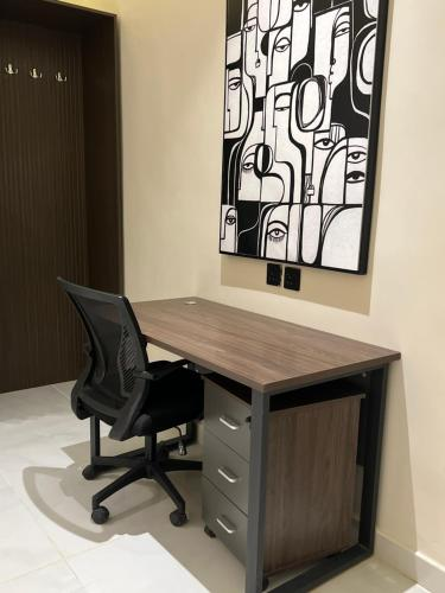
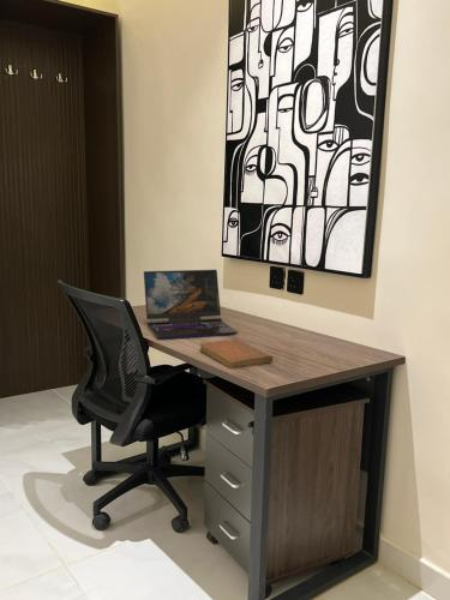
+ laptop [143,269,239,340]
+ notebook [198,337,274,371]
